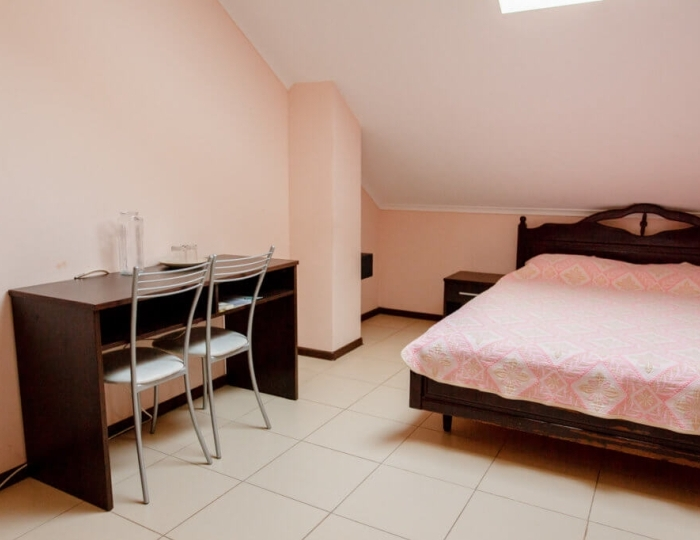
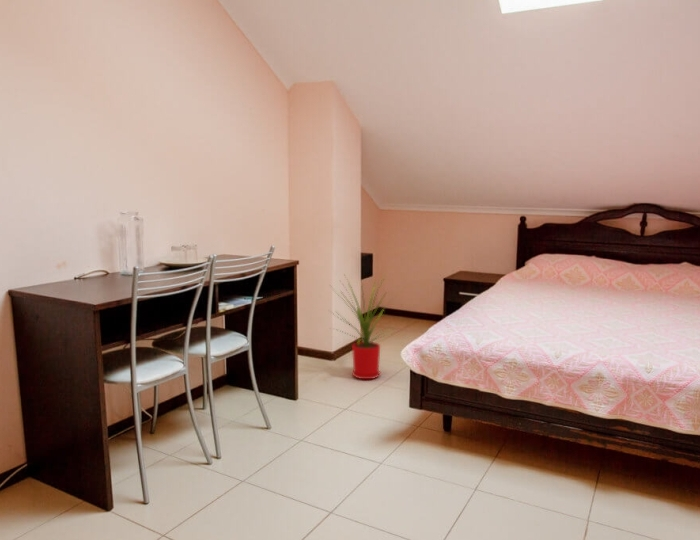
+ house plant [327,272,406,380]
